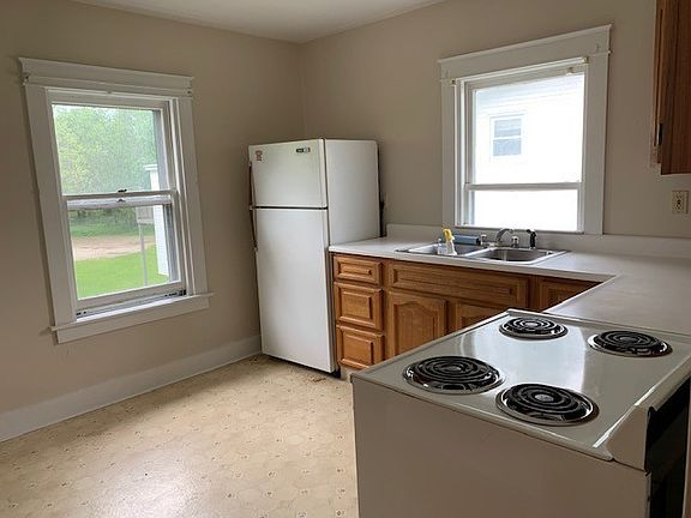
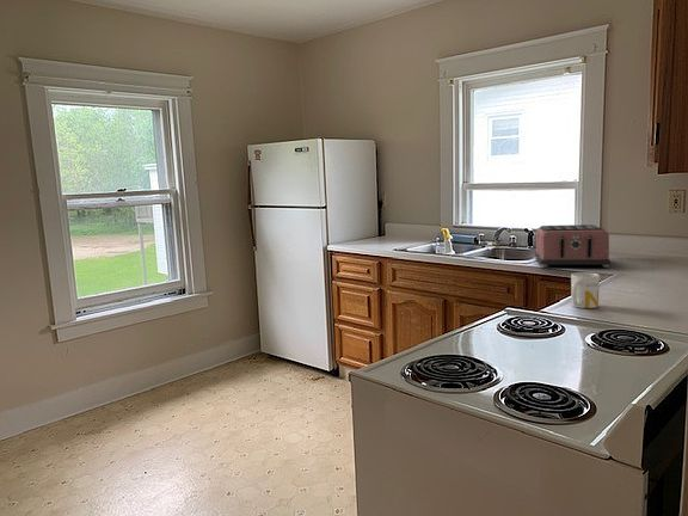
+ mug [570,271,601,309]
+ toaster [534,223,612,269]
